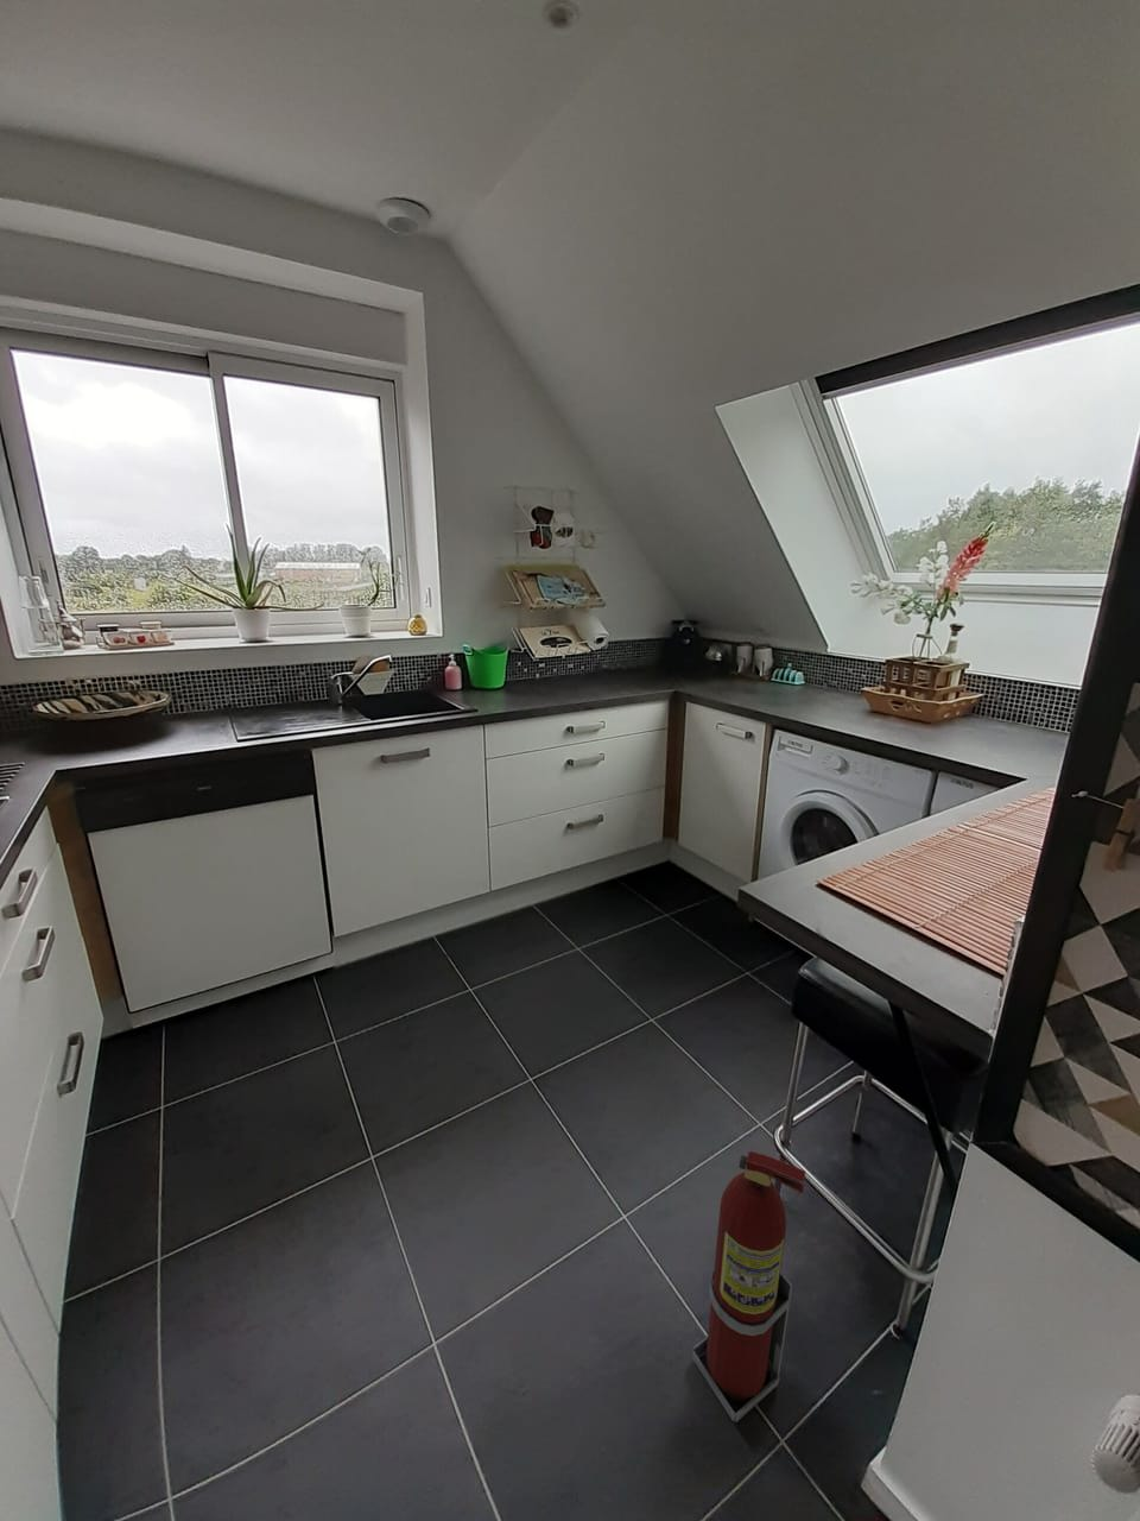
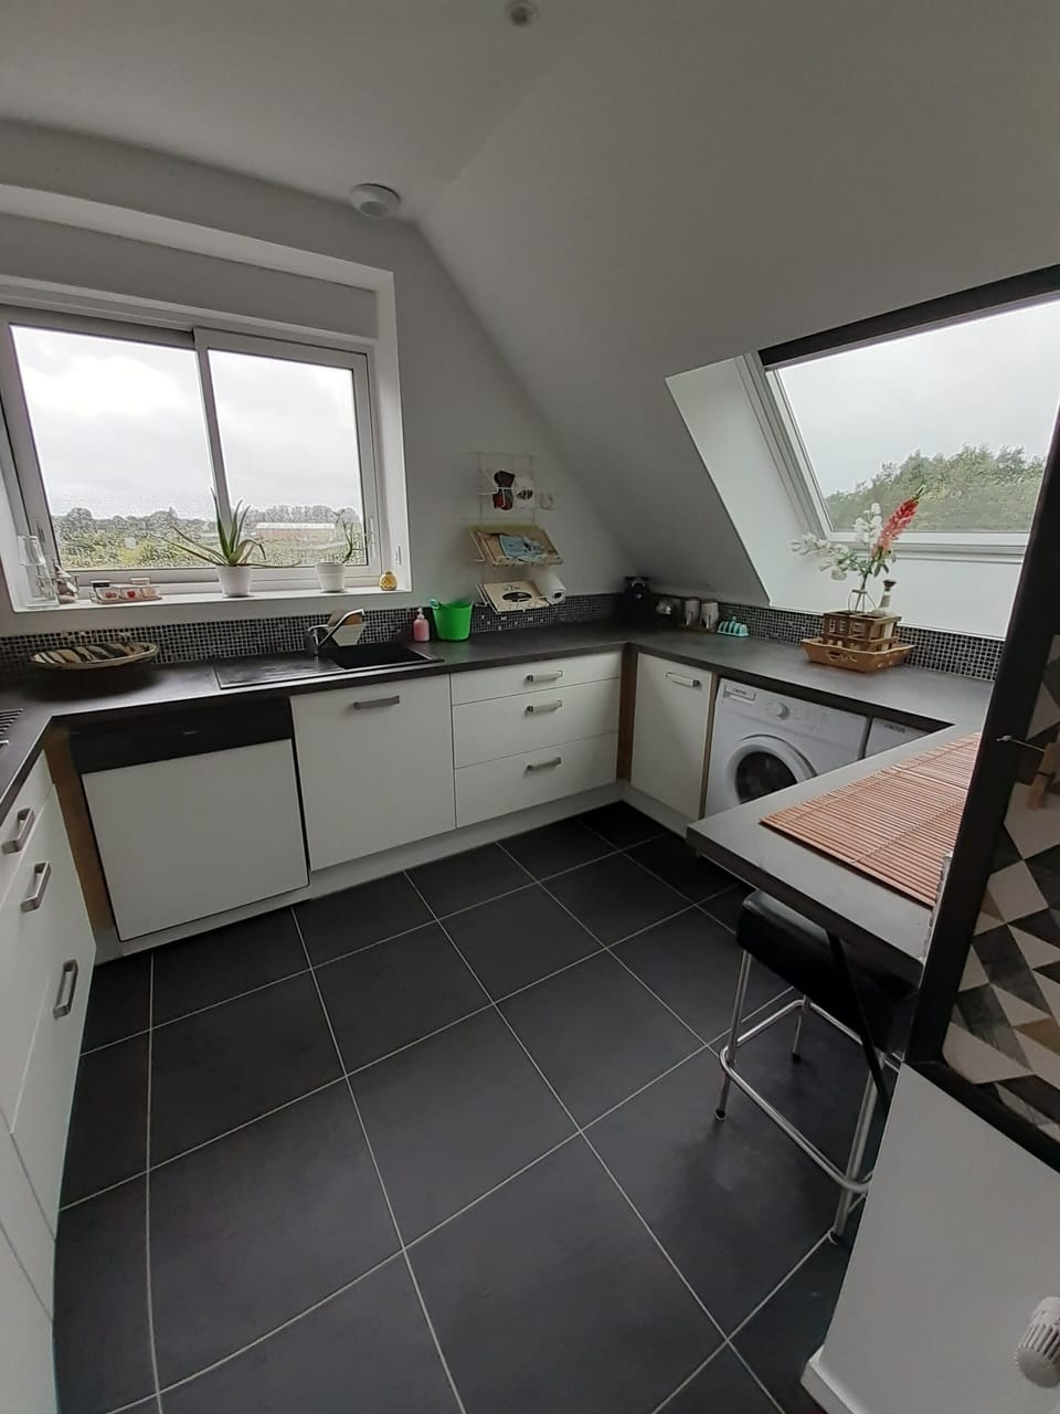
- fire extinguisher [691,1150,806,1424]
